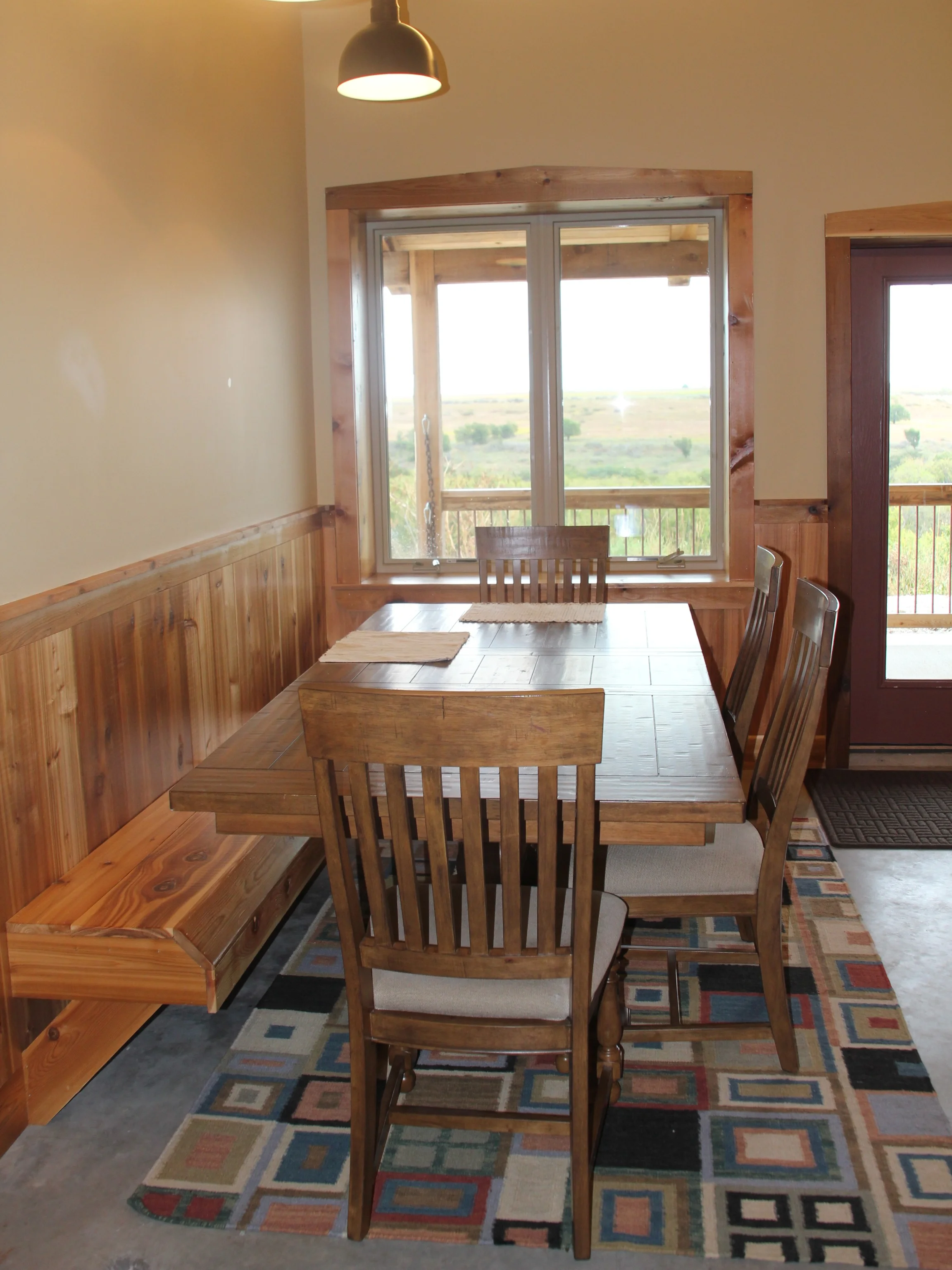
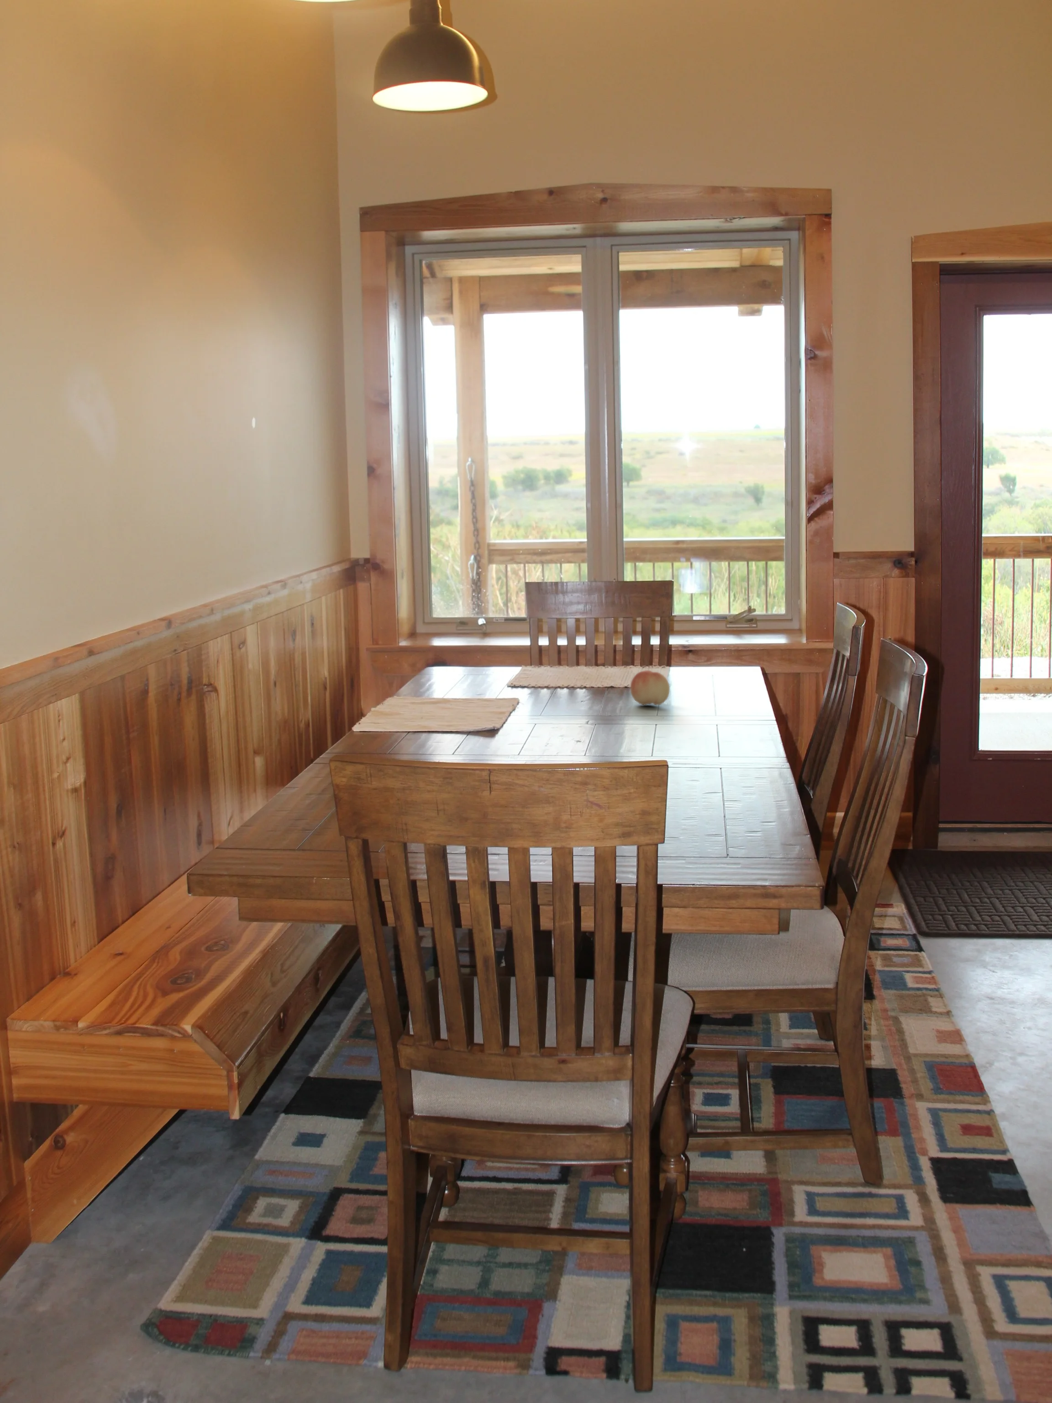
+ fruit [630,669,671,706]
